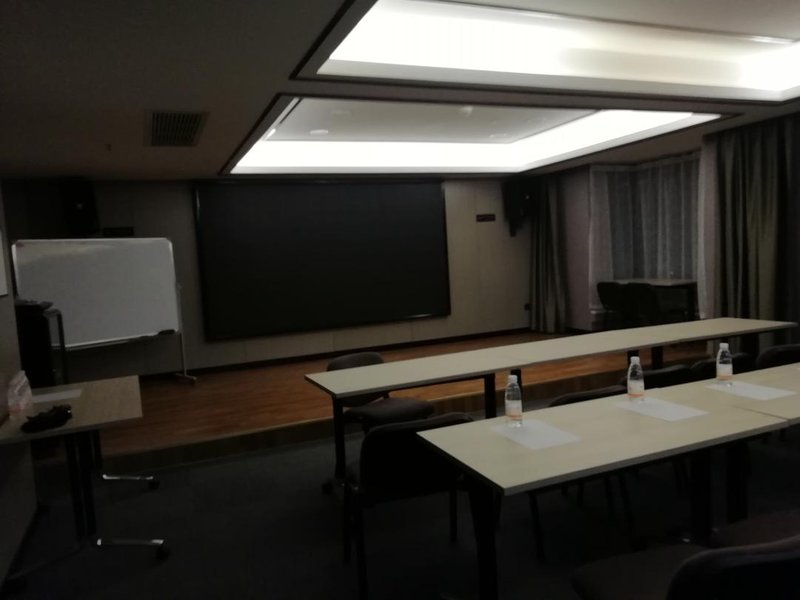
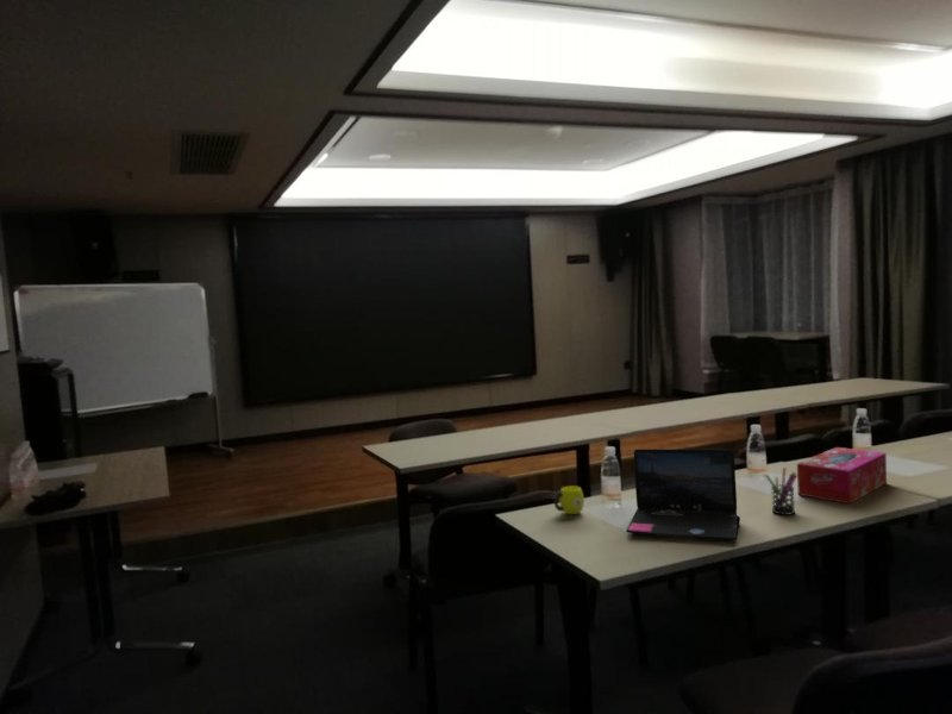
+ pen holder [764,466,797,516]
+ cup [553,484,585,515]
+ tissue box [796,446,888,505]
+ laptop [625,449,741,543]
